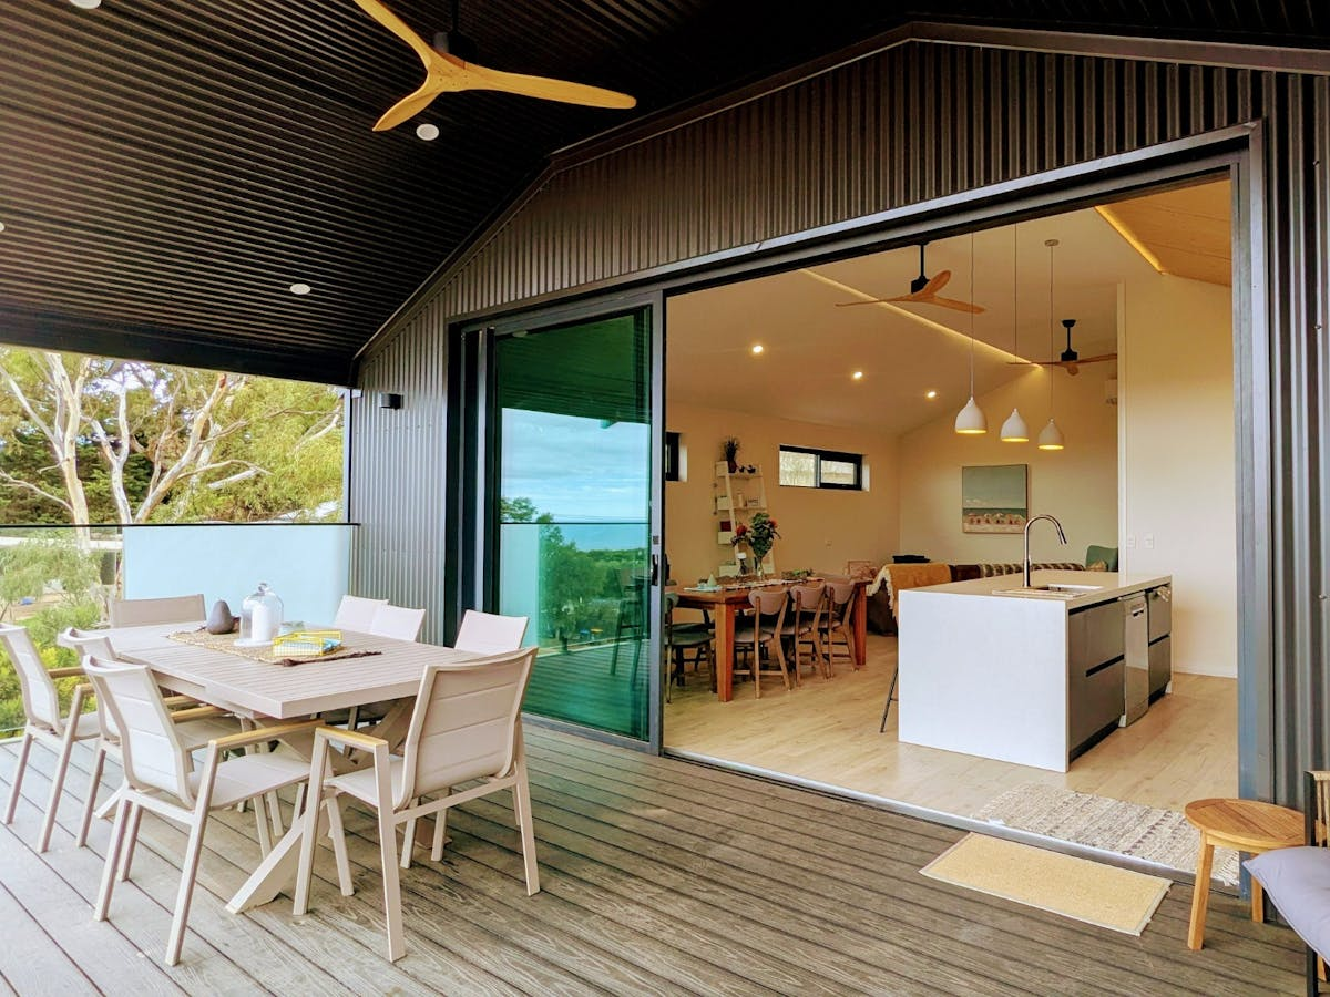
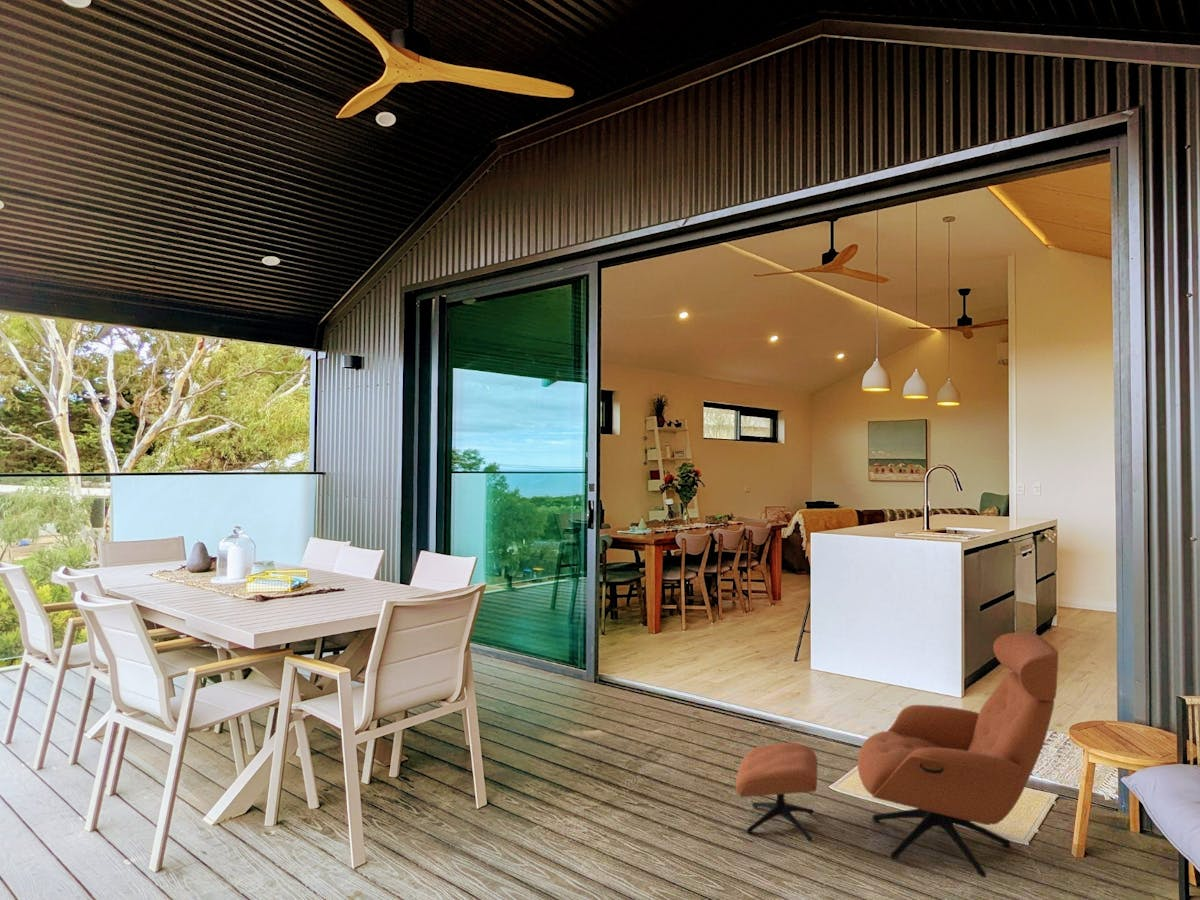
+ lounge chair [735,631,1059,879]
